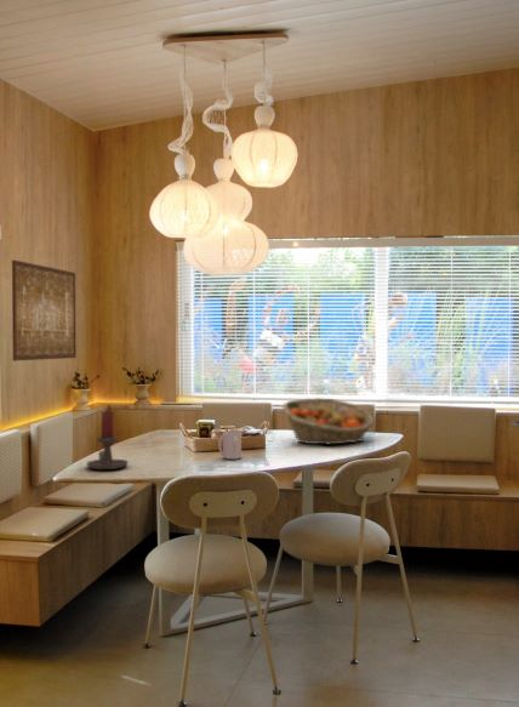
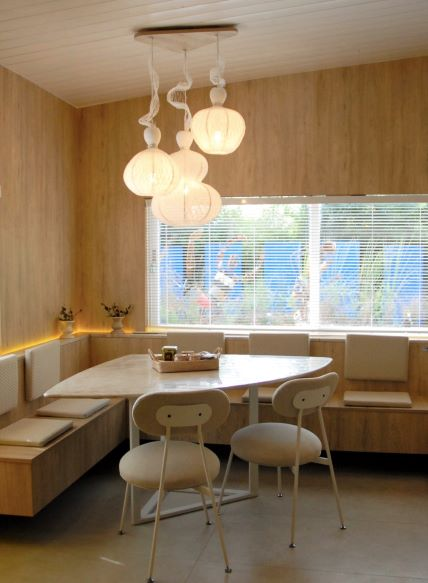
- wall art [11,260,78,361]
- fruit basket [281,397,376,446]
- candle holder [85,409,130,471]
- mug [217,429,243,461]
